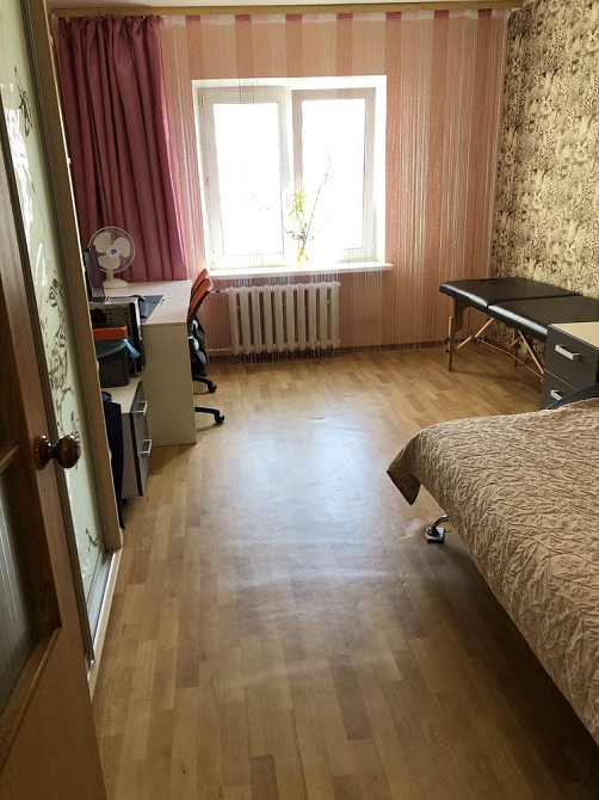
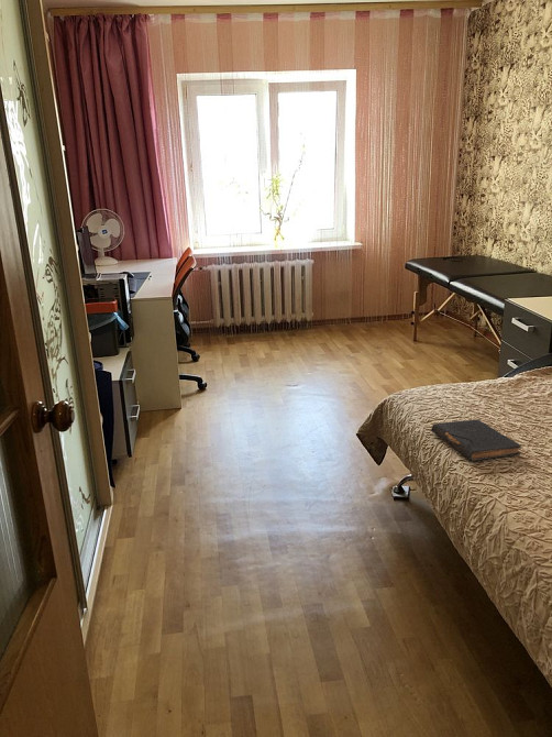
+ book [430,418,522,462]
